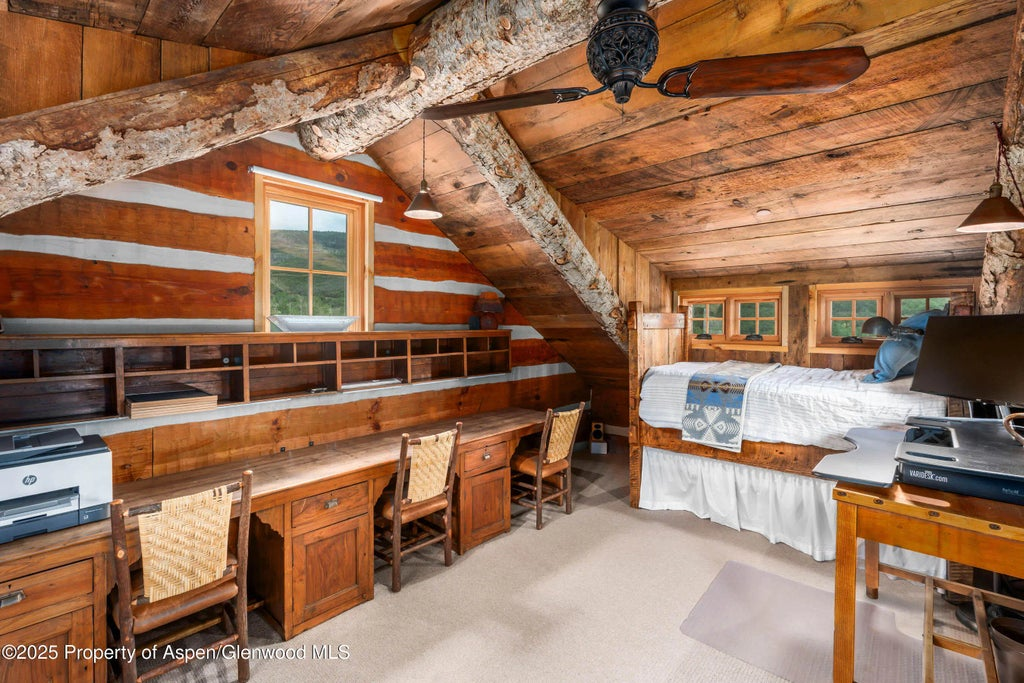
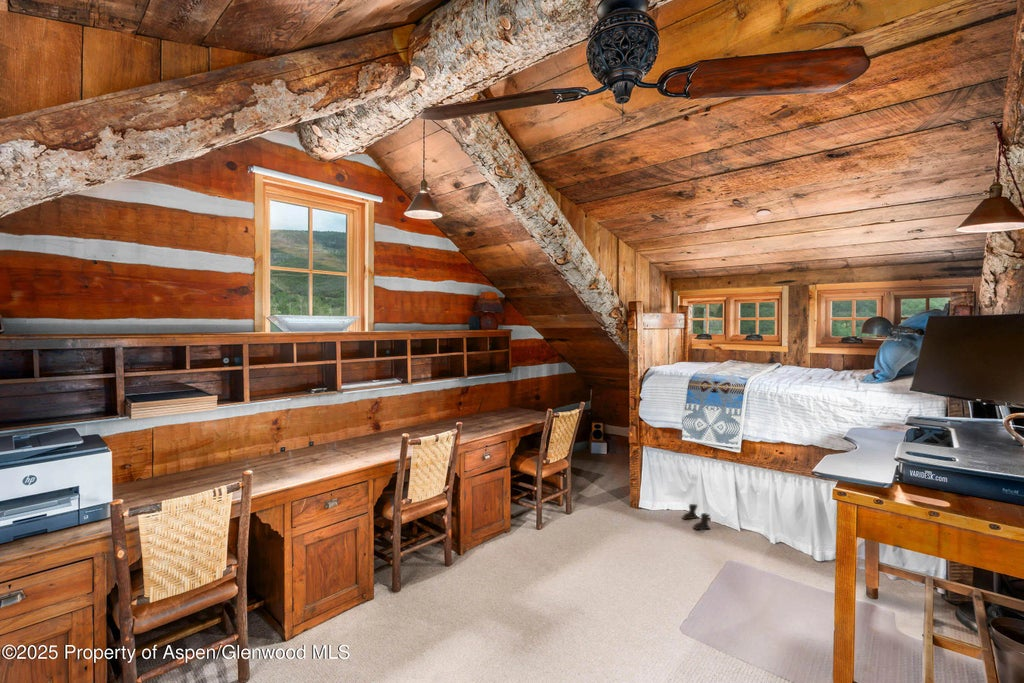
+ boots [682,503,712,531]
